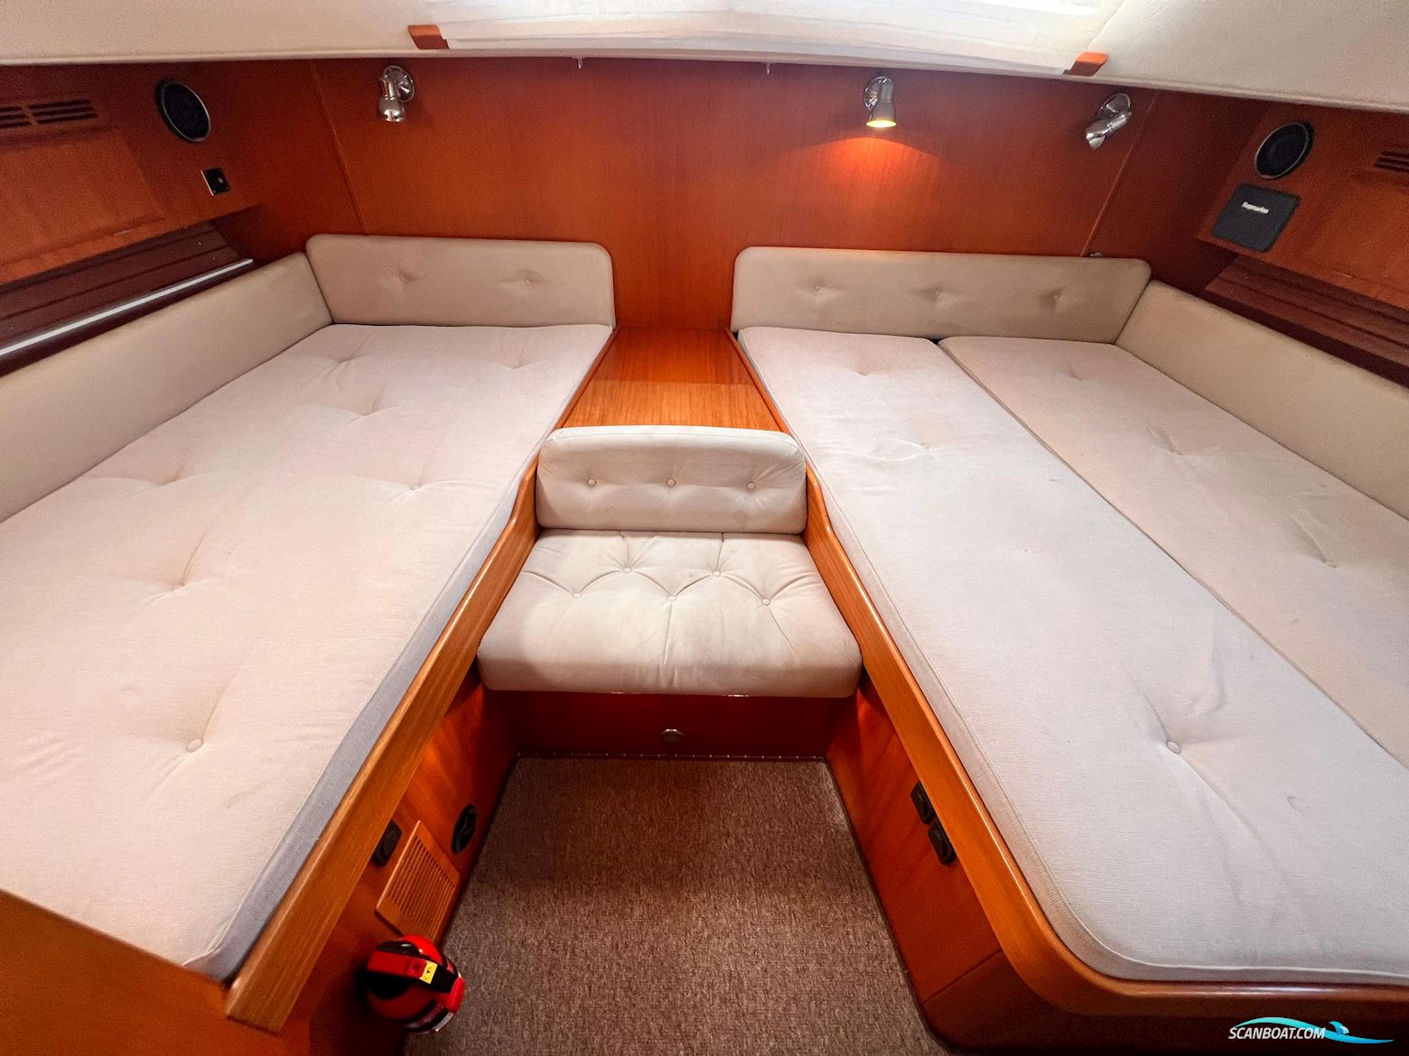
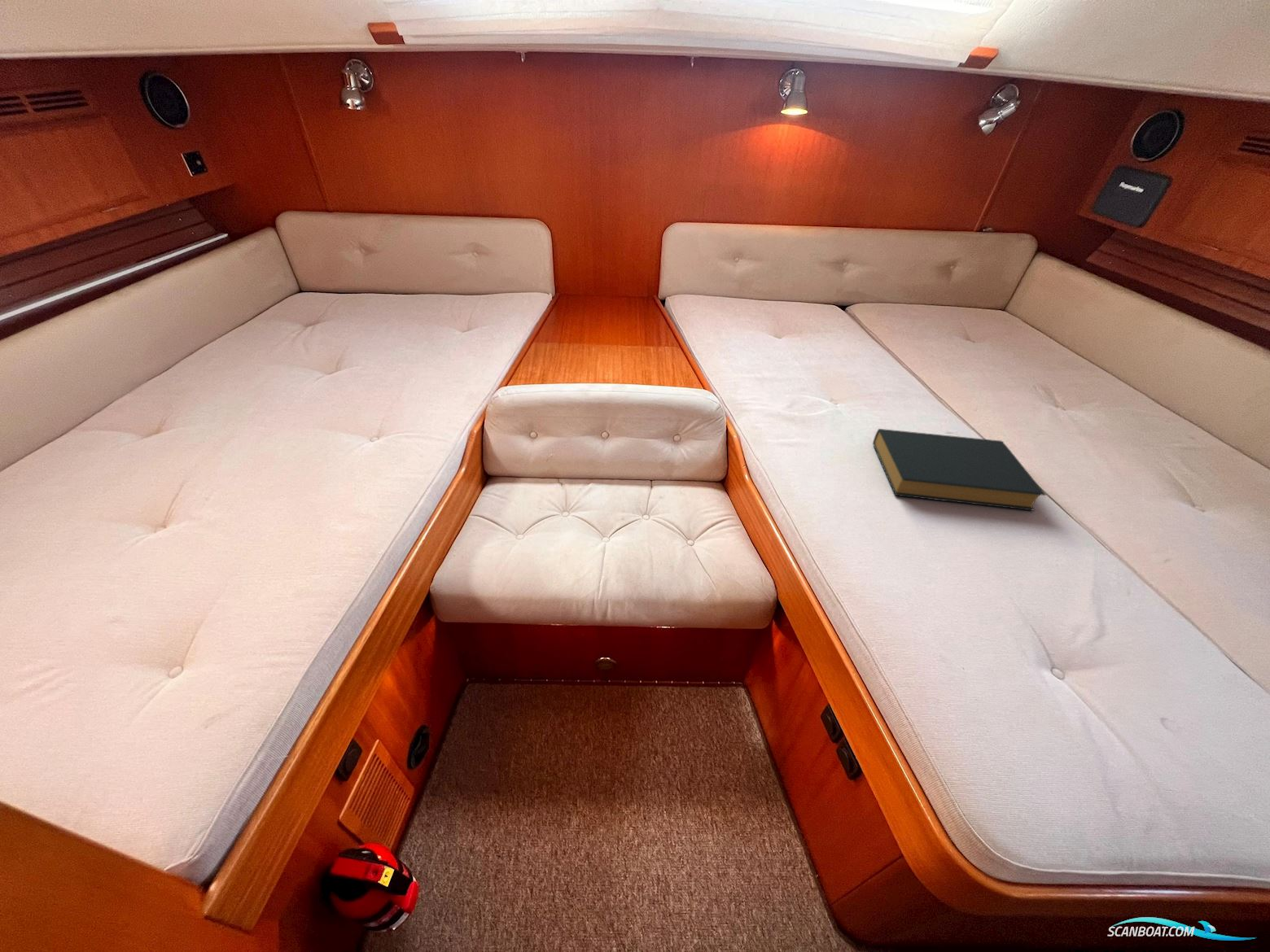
+ hardback book [872,428,1047,512]
